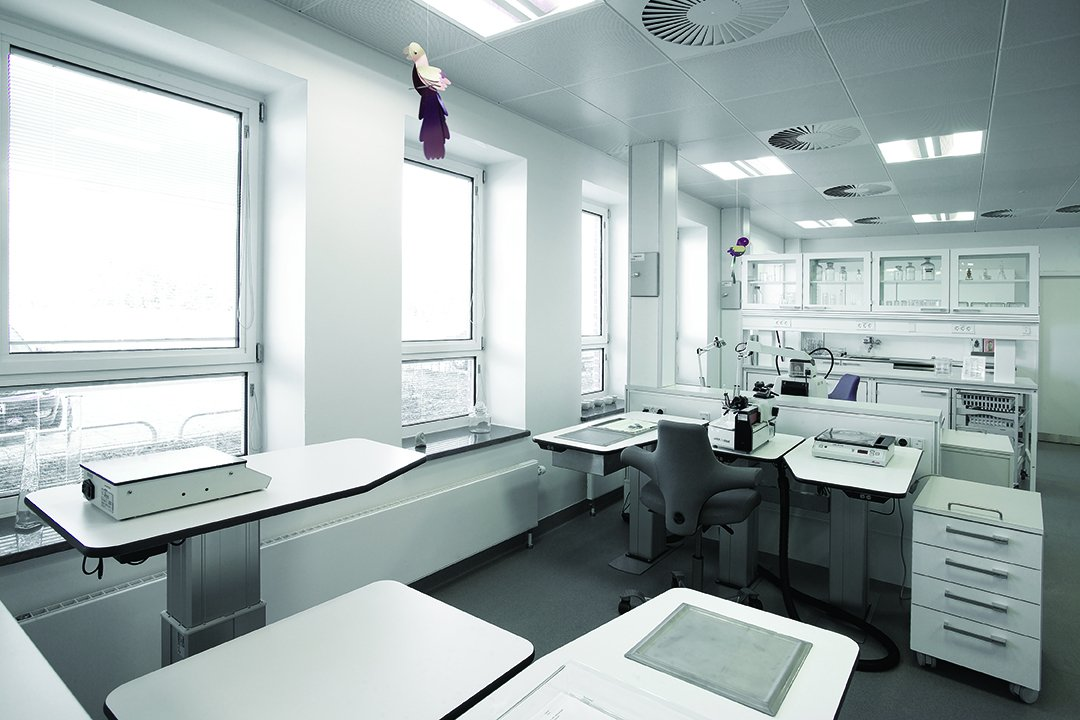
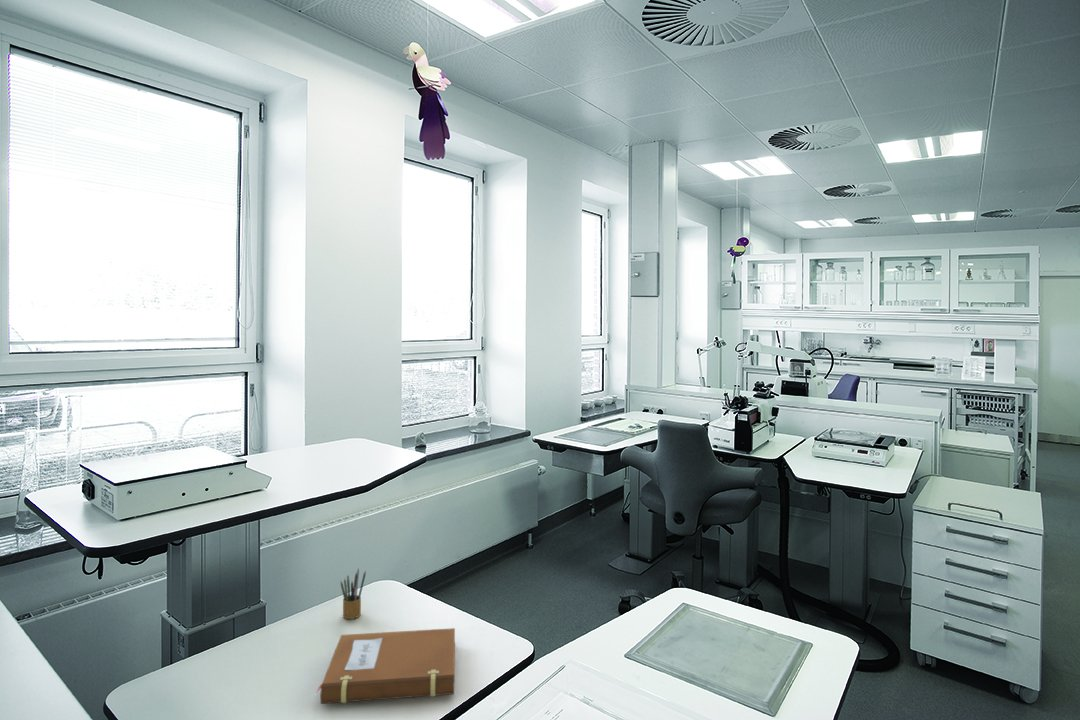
+ pencil box [340,567,367,620]
+ notebook [316,627,456,705]
